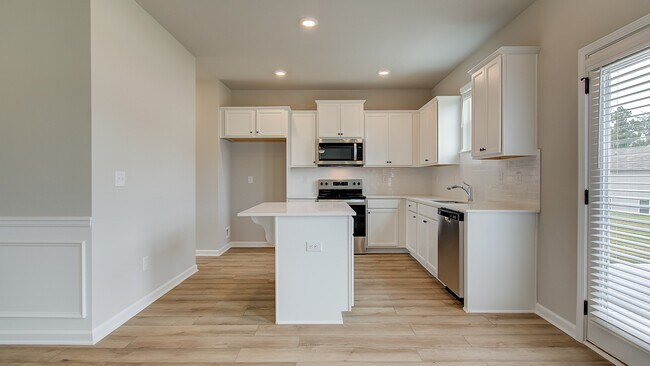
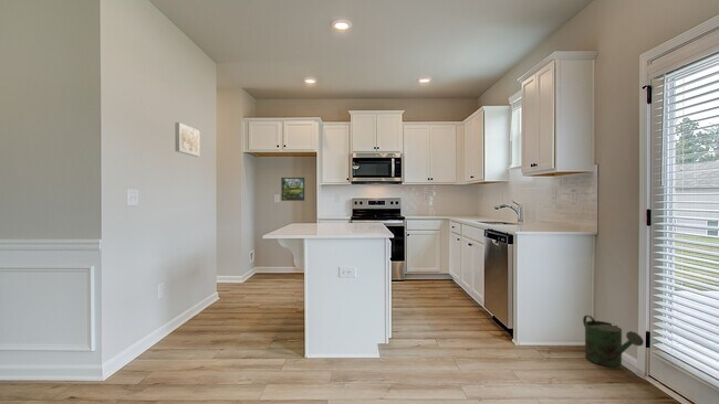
+ watering can [582,315,645,368]
+ wall art [174,121,201,158]
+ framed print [280,177,305,202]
